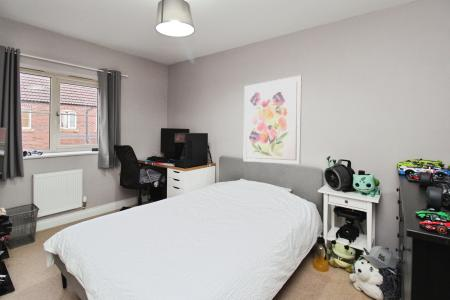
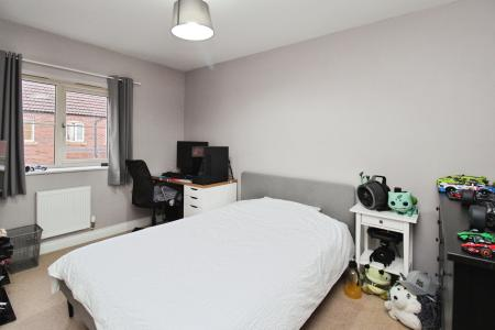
- wall art [243,74,303,165]
